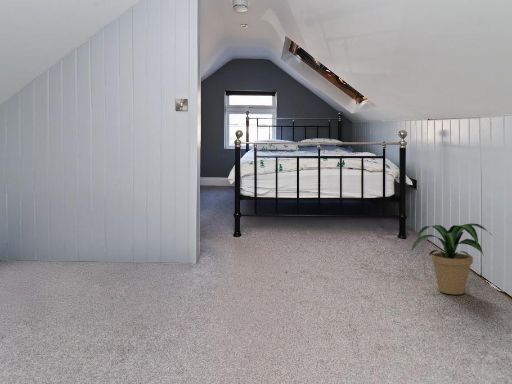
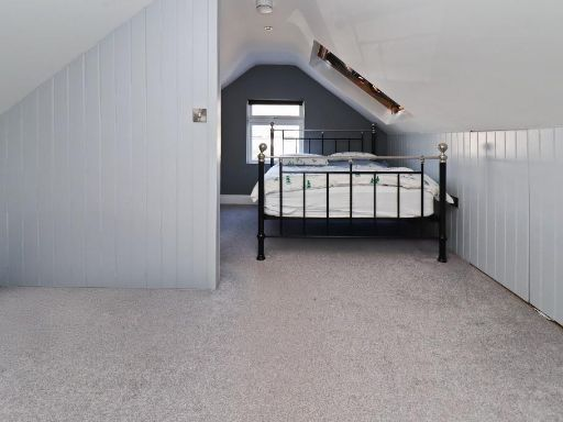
- potted plant [411,222,494,295]
